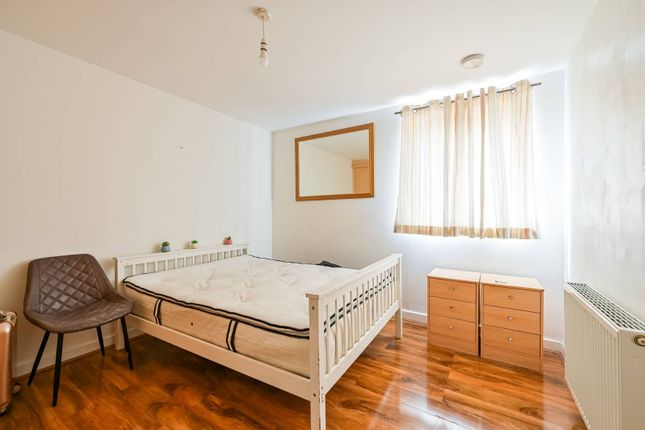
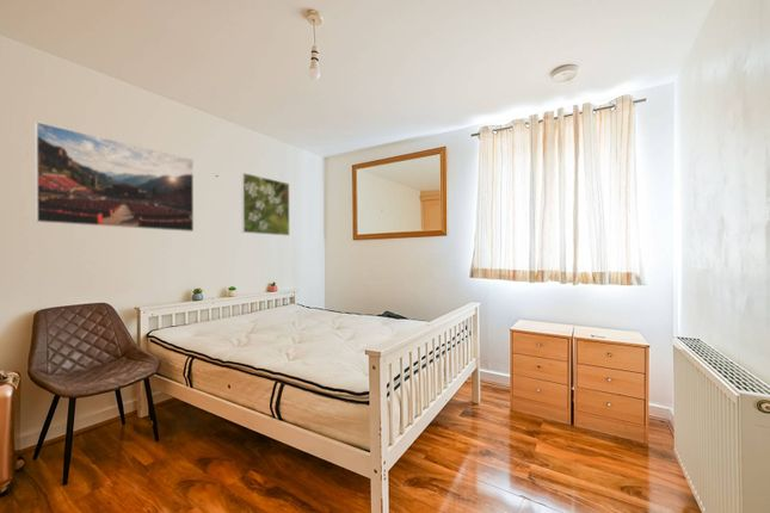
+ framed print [33,120,195,233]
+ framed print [240,172,290,236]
